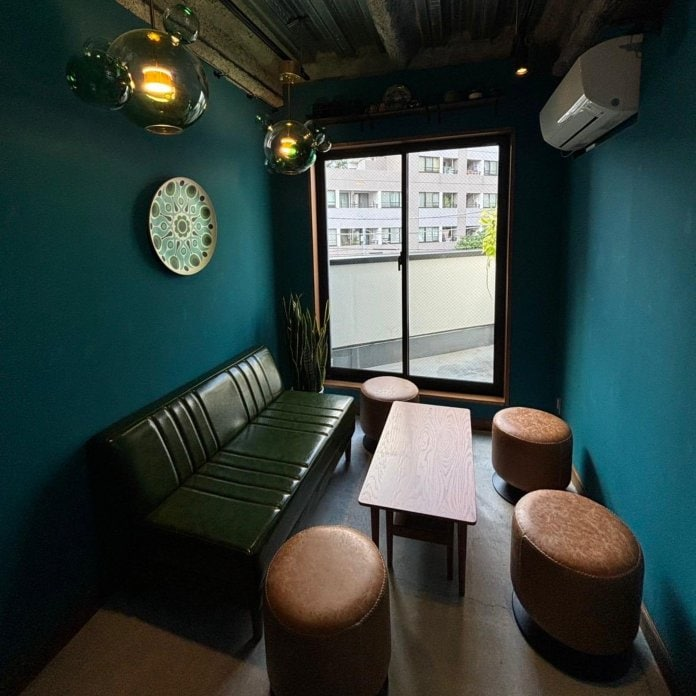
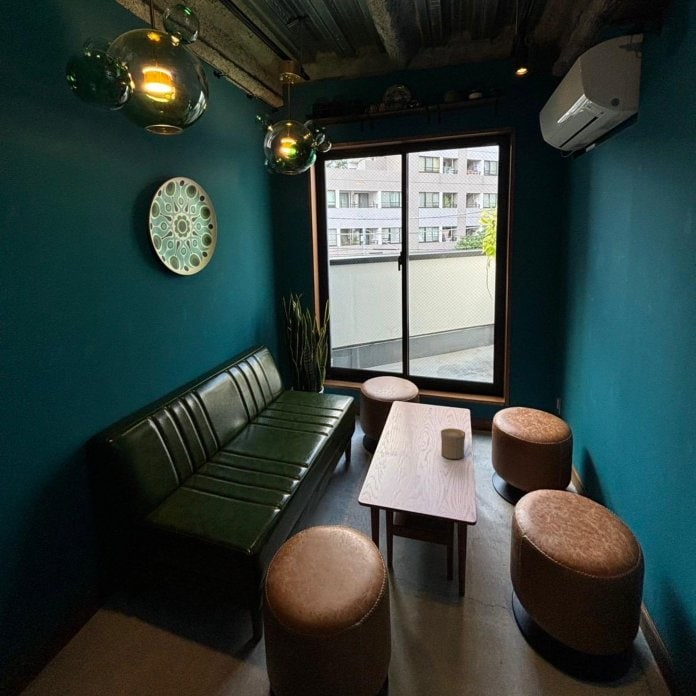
+ cup [440,427,466,460]
